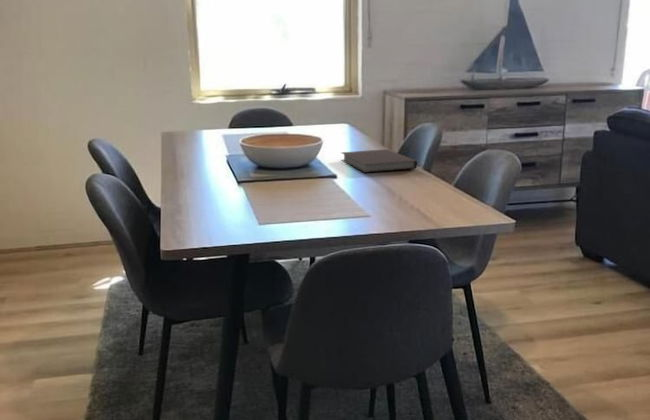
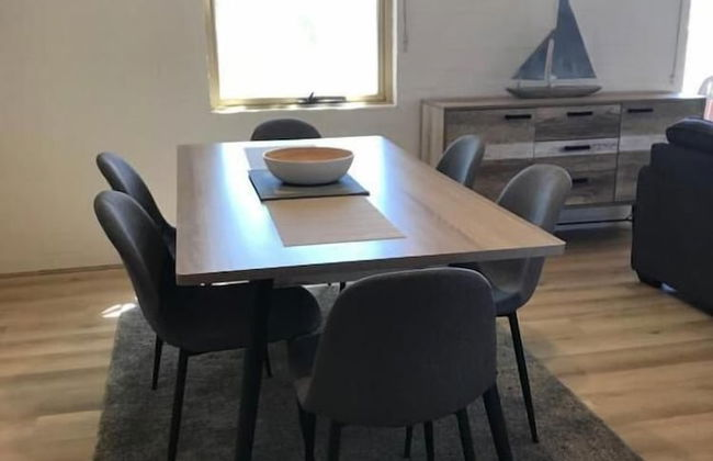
- notebook [340,148,418,174]
